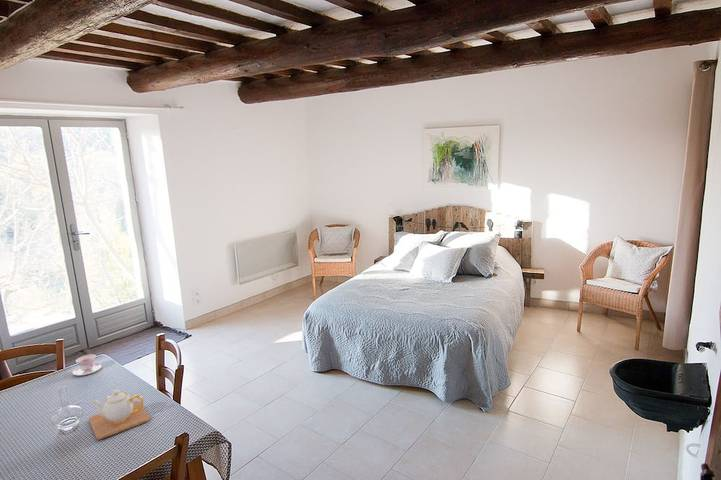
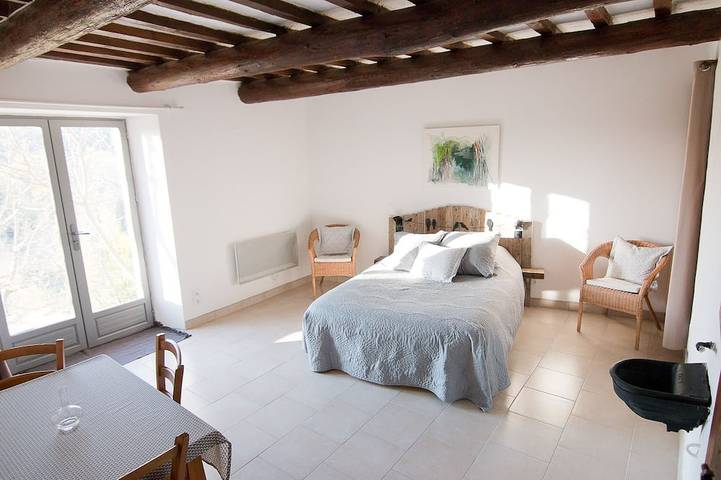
- teacup [72,353,103,377]
- teapot [88,389,151,440]
